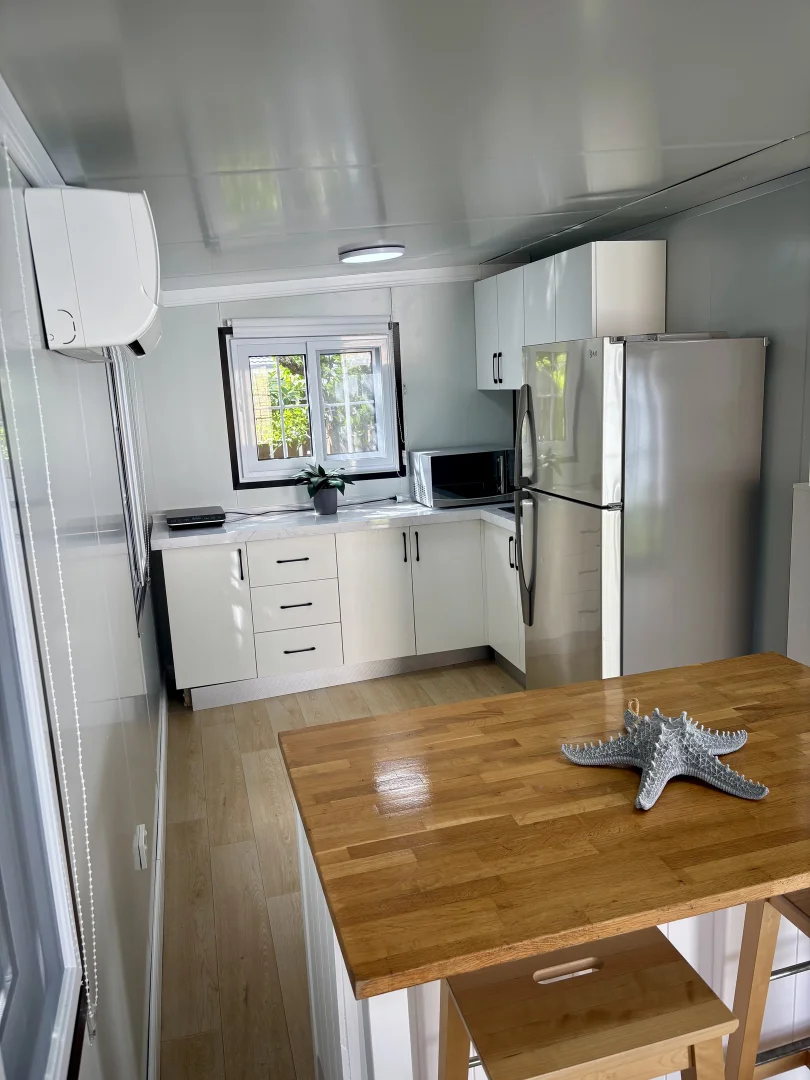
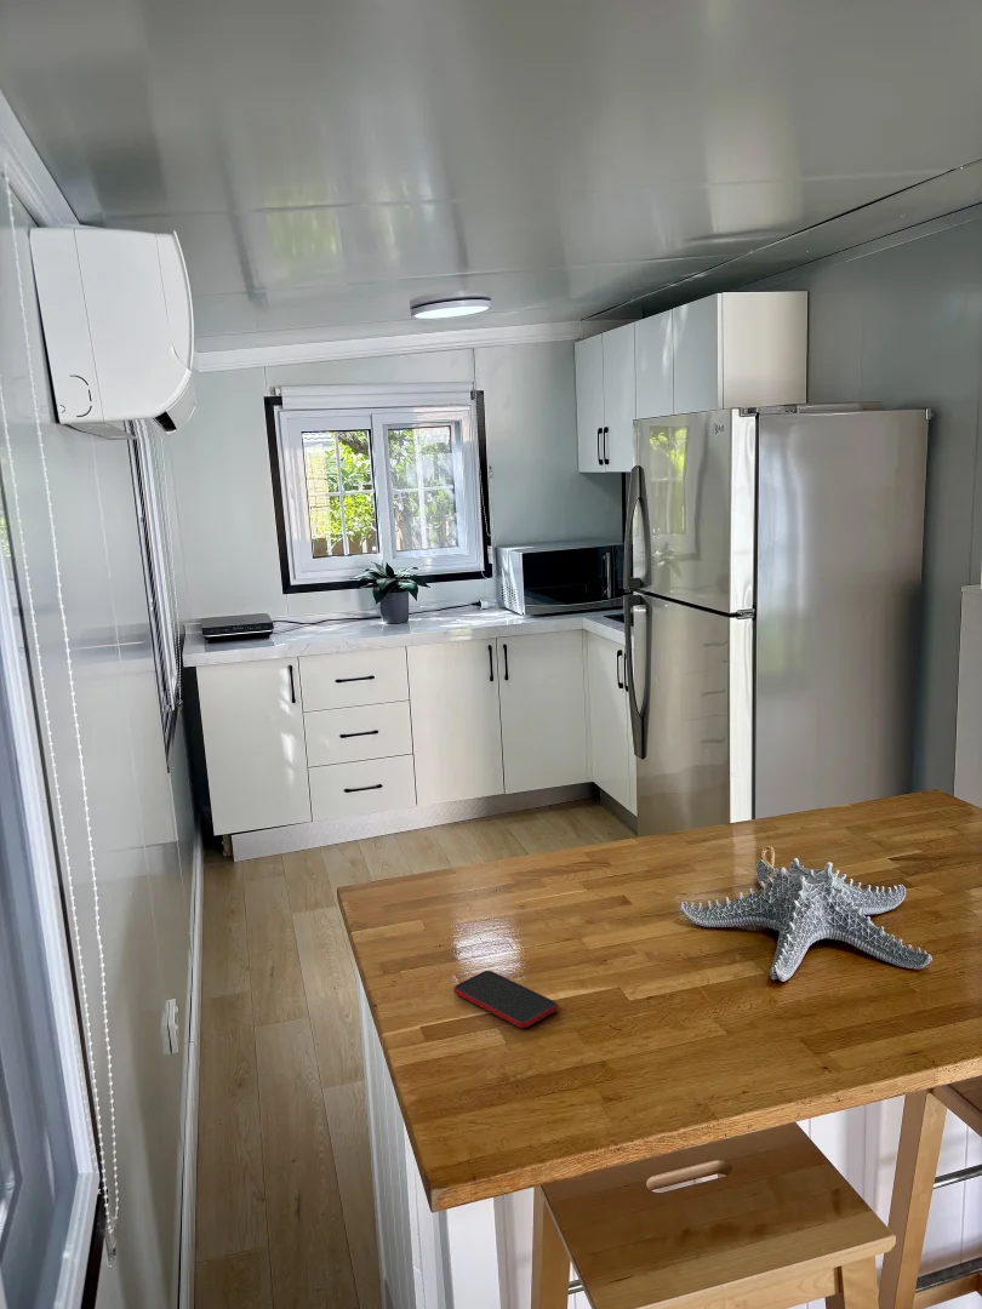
+ smartphone [452,970,559,1029]
